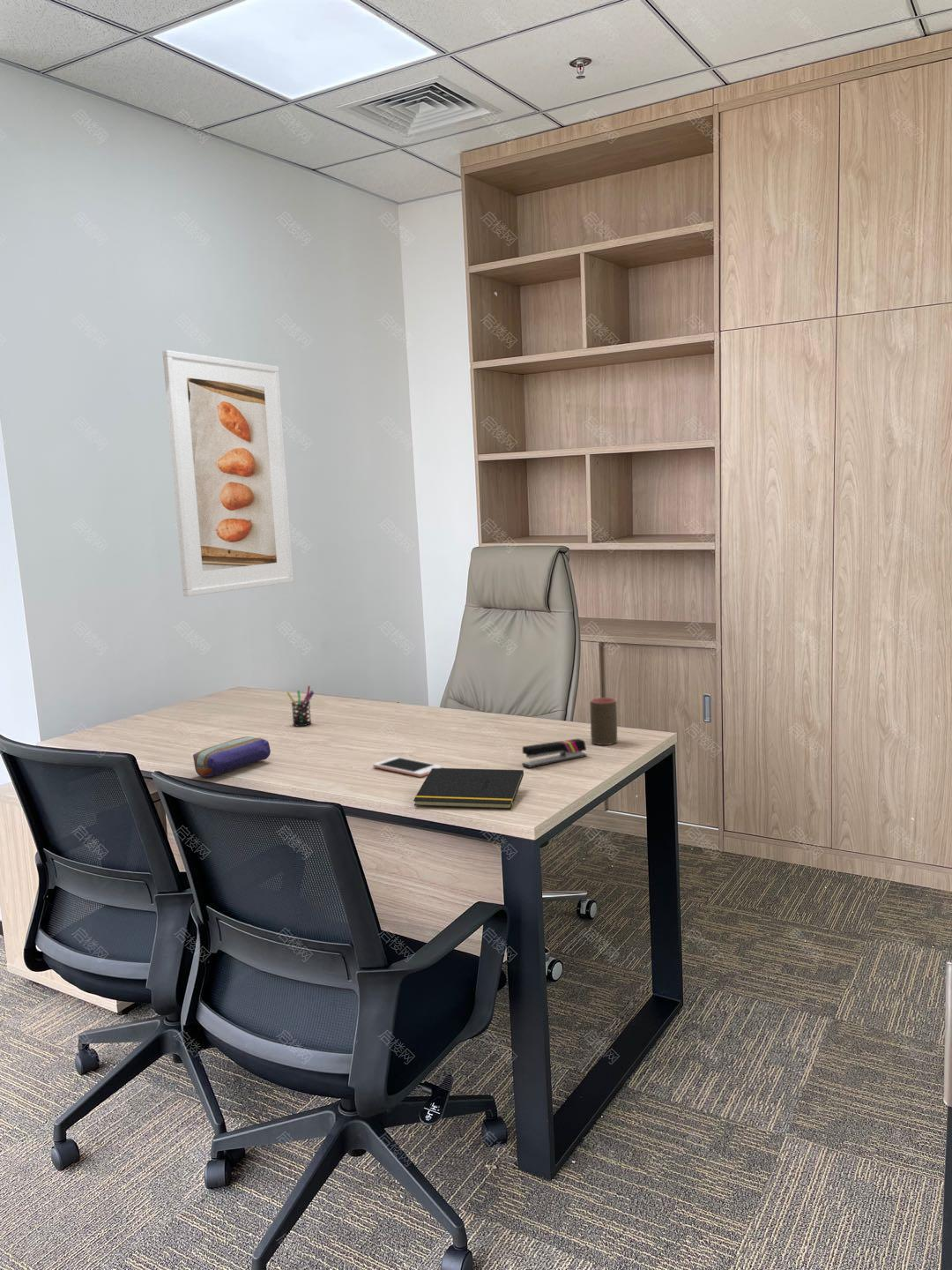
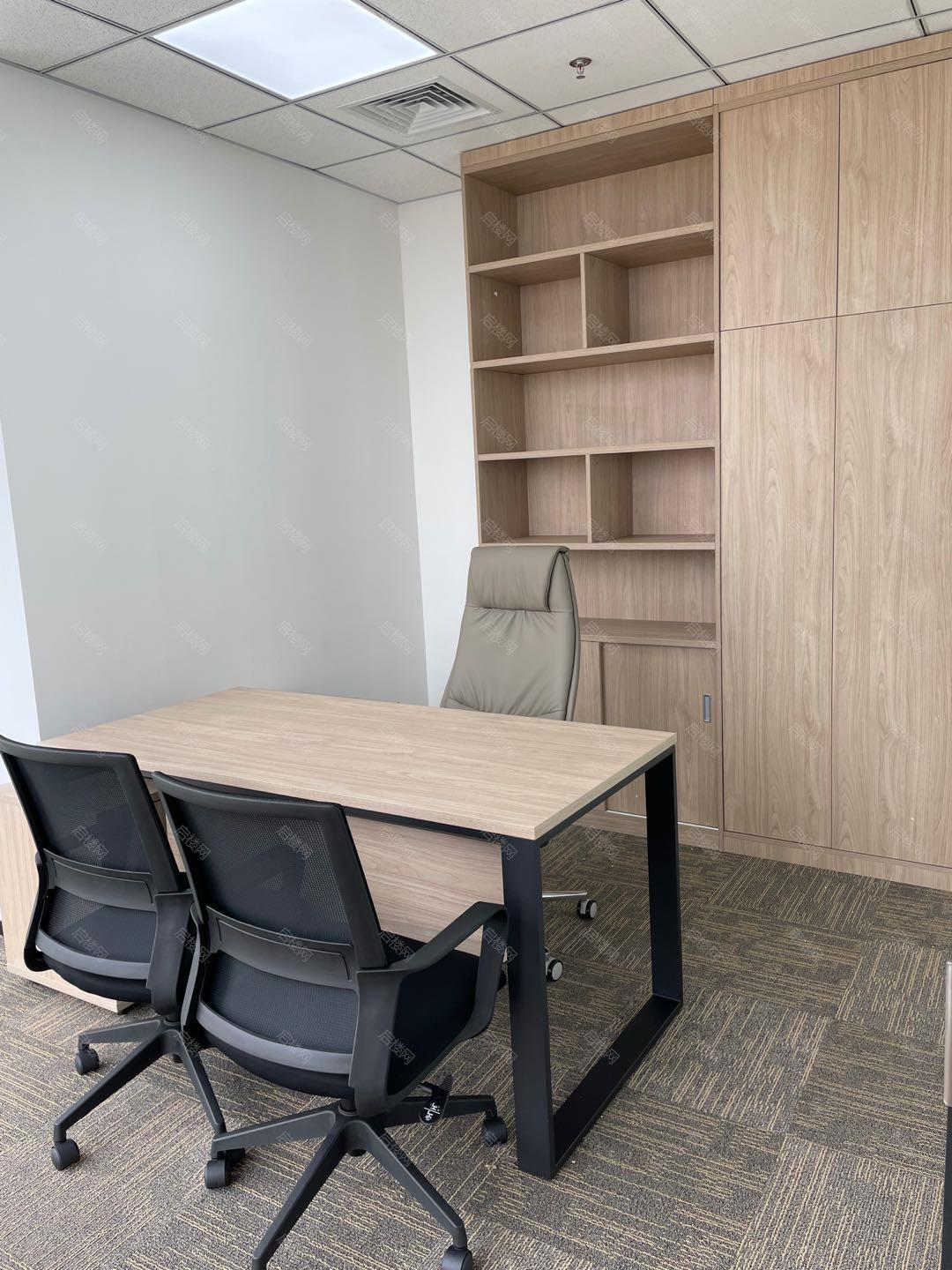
- cup [589,697,618,746]
- notepad [413,767,524,810]
- pencil case [192,736,271,778]
- cell phone [372,756,443,778]
- stapler [521,738,587,769]
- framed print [161,349,294,597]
- pen holder [286,685,315,727]
